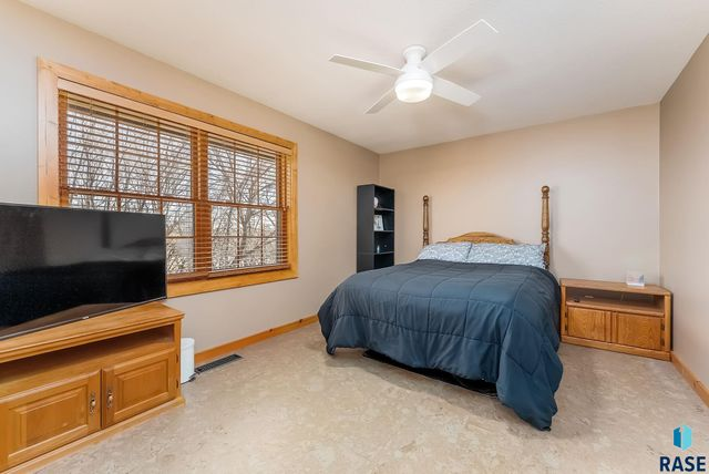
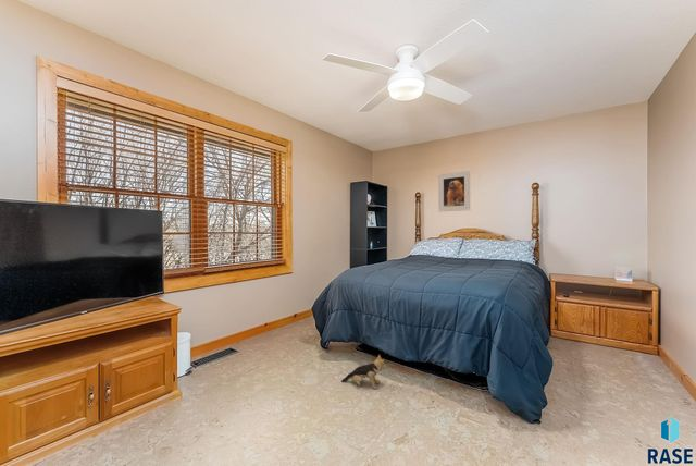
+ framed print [437,170,471,212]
+ plush toy [340,354,387,390]
